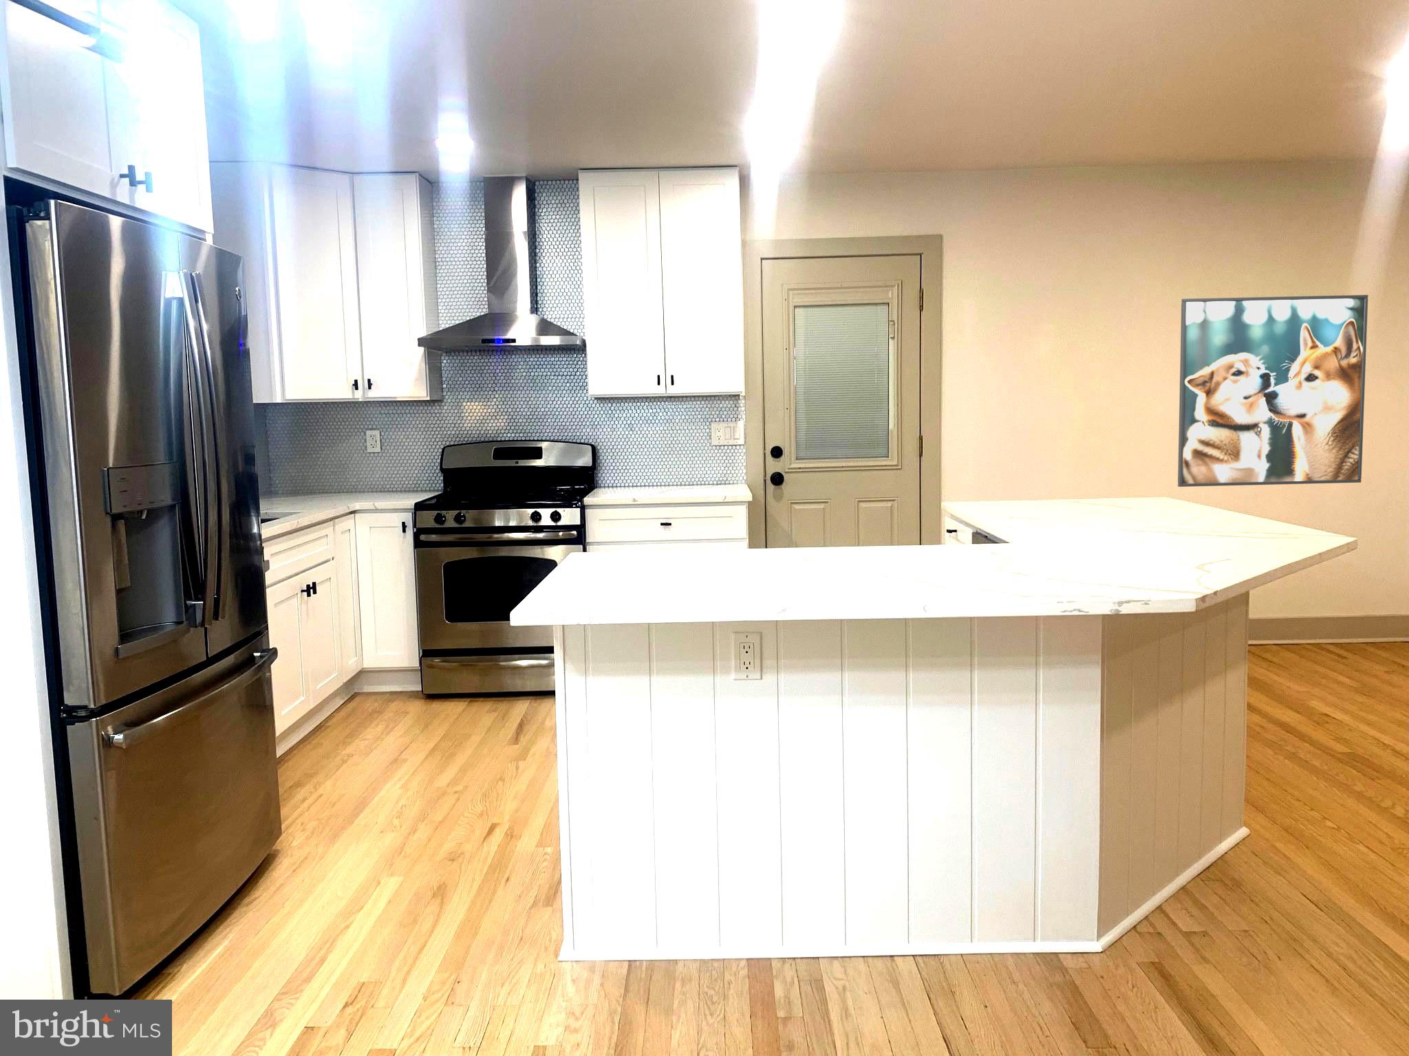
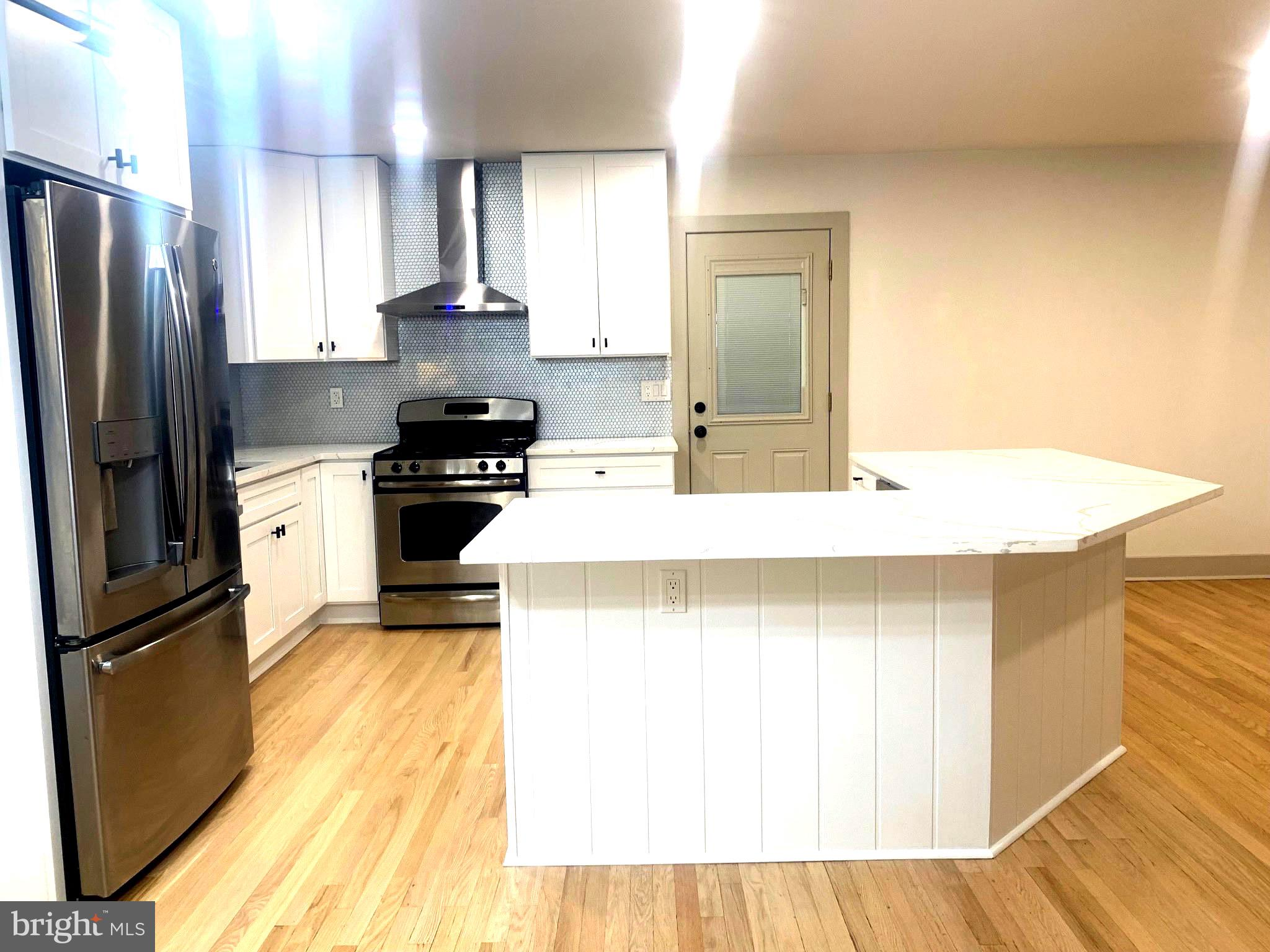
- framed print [1177,294,1368,487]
